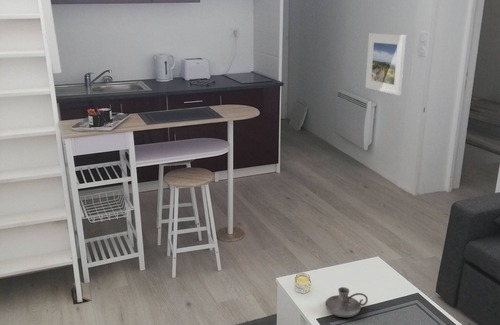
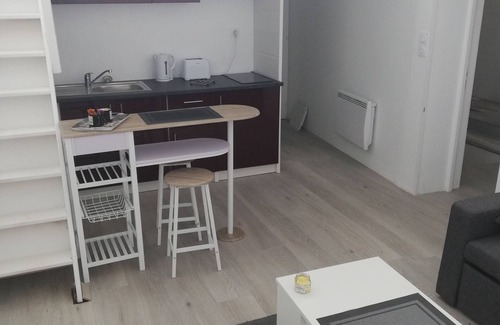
- candle holder [324,286,369,318]
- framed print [365,32,407,96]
